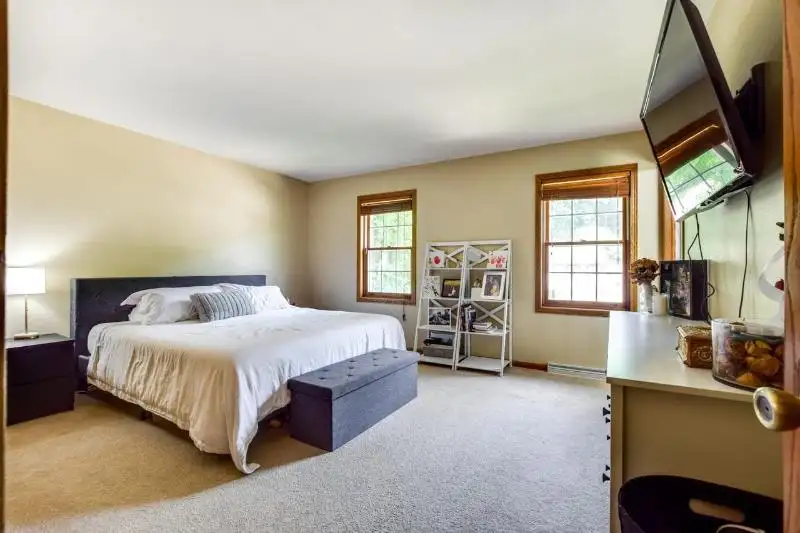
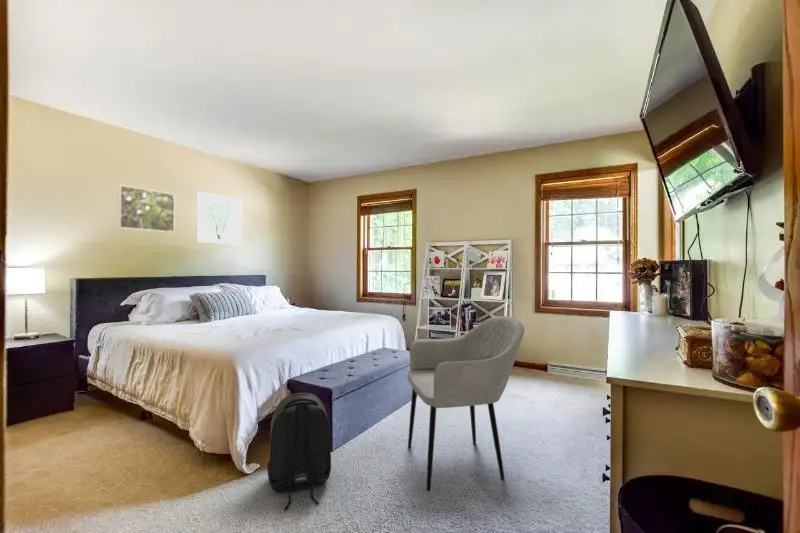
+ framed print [117,184,176,233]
+ backpack [266,391,332,511]
+ armchair [406,315,525,492]
+ wall art [195,190,243,246]
